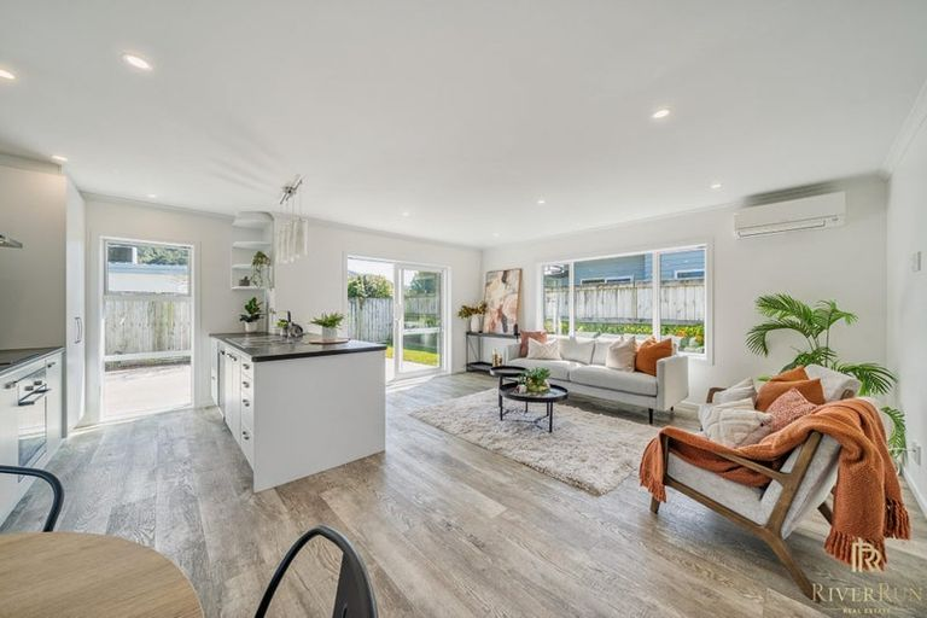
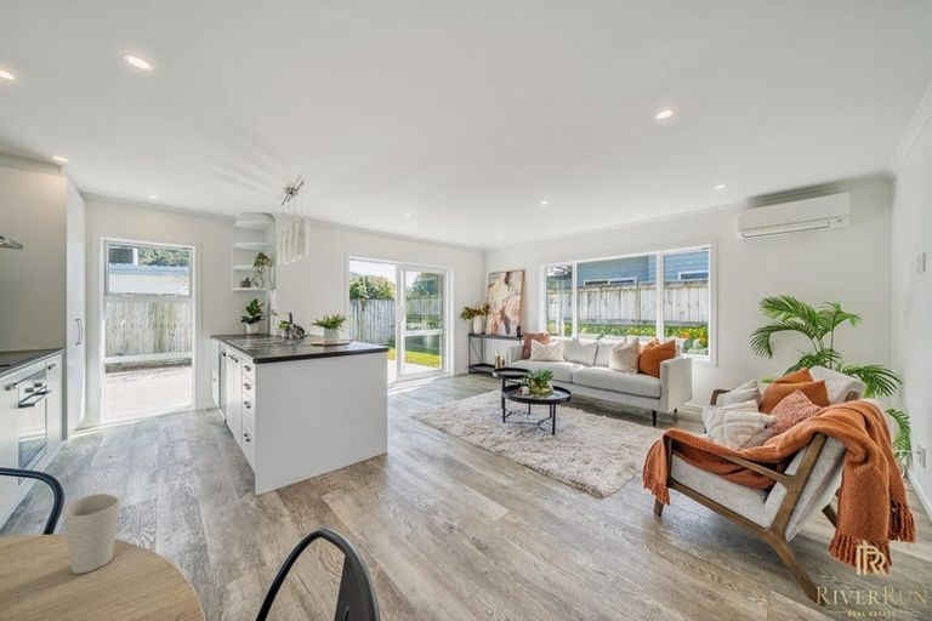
+ cup [63,492,121,575]
